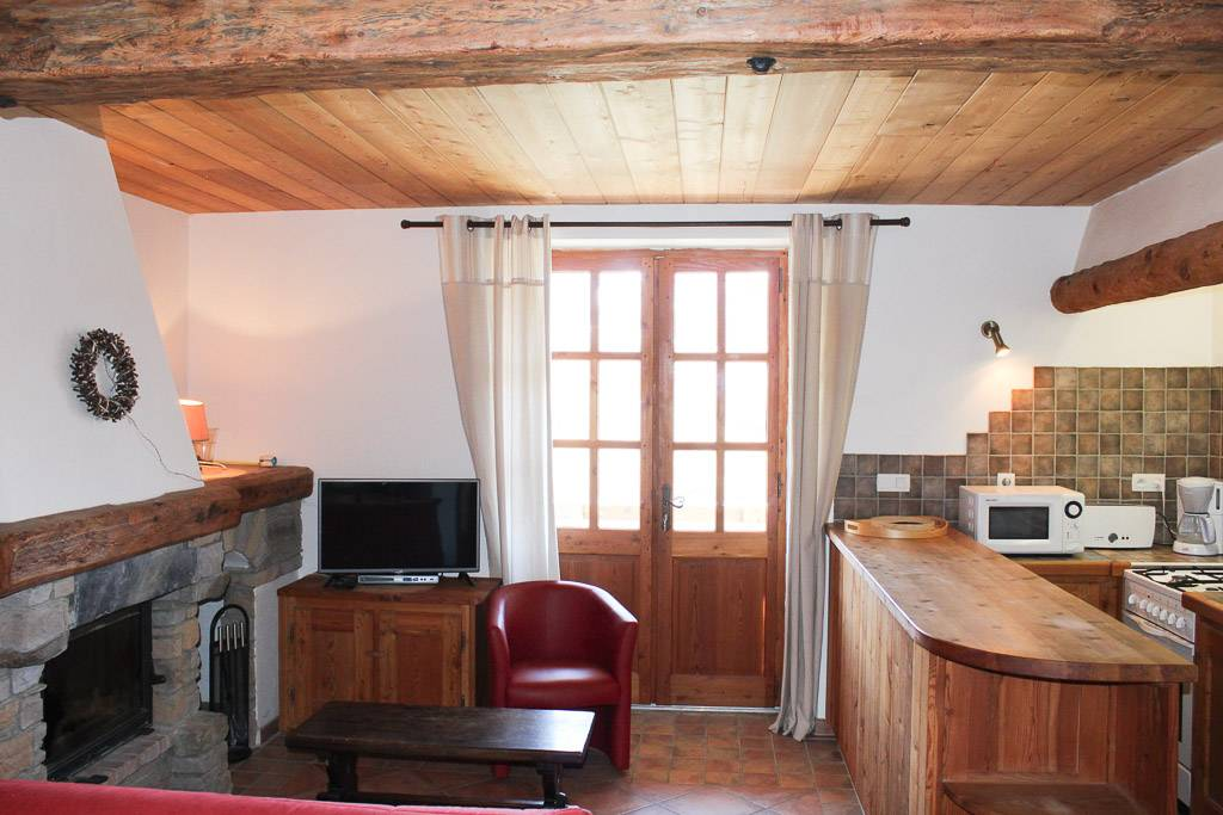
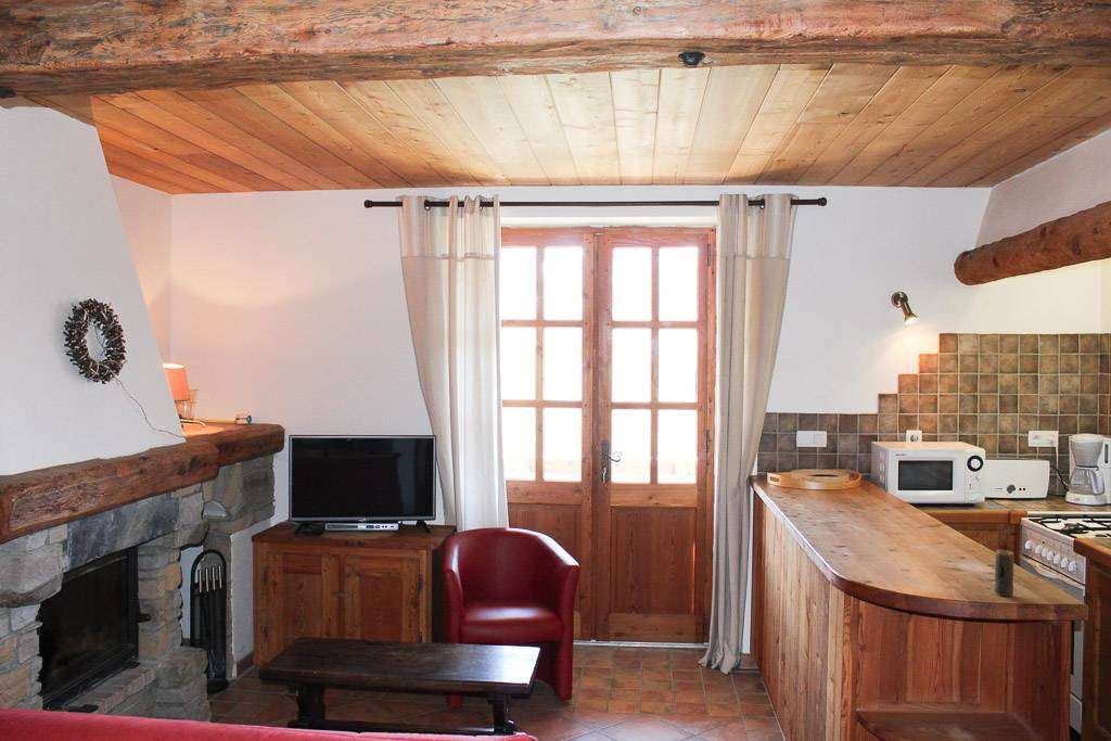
+ candle [994,549,1016,598]
